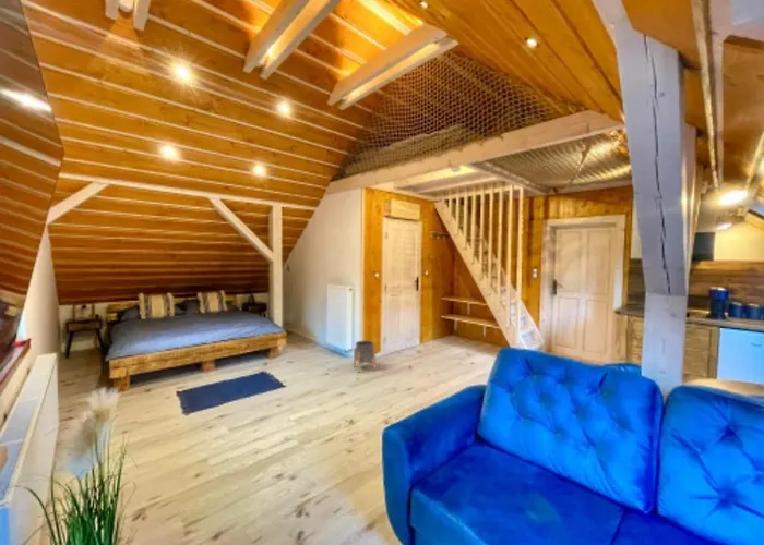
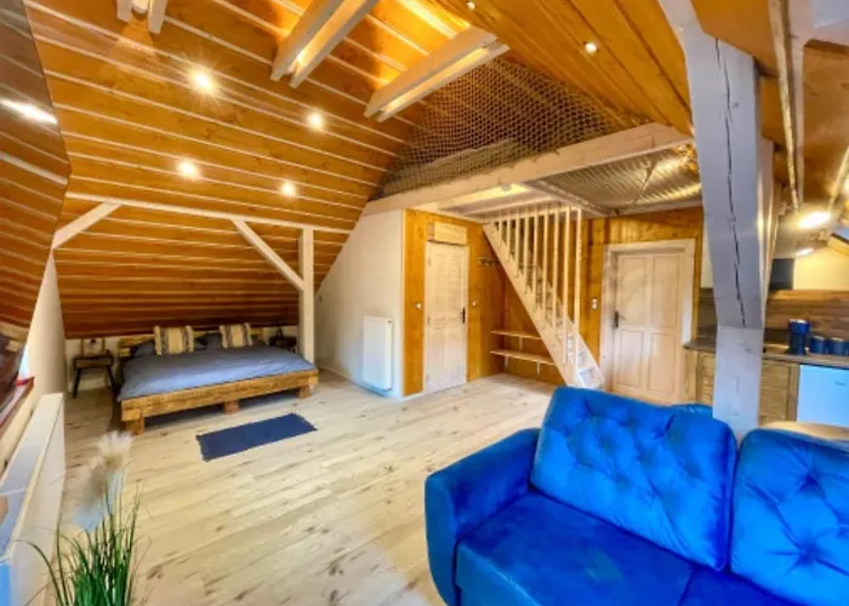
- planter [353,340,377,374]
